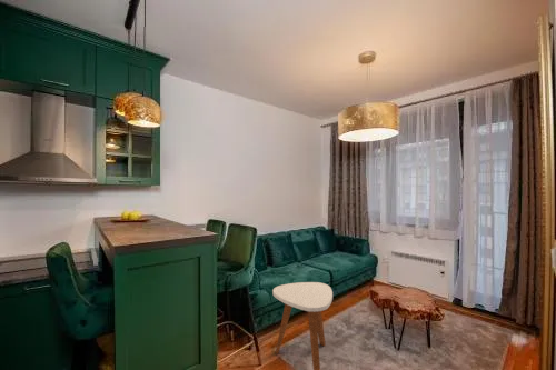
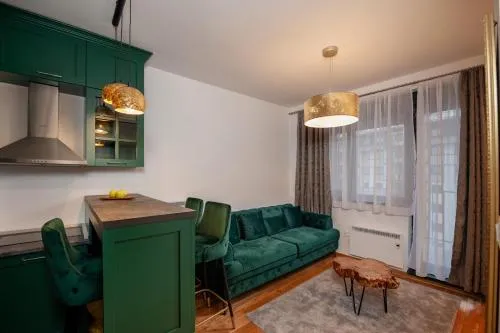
- side table [271,281,334,370]
